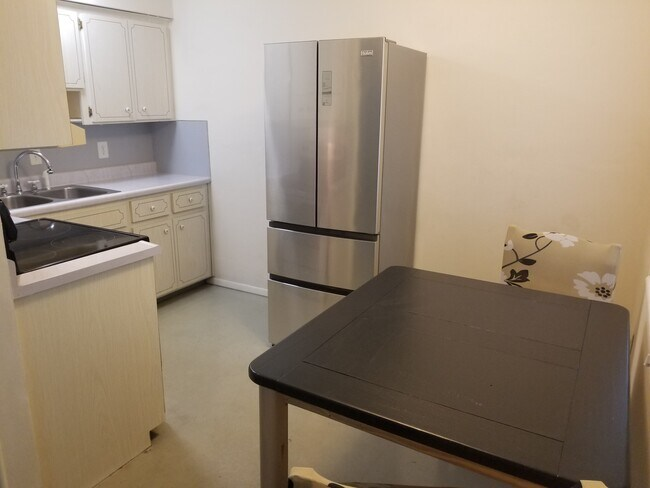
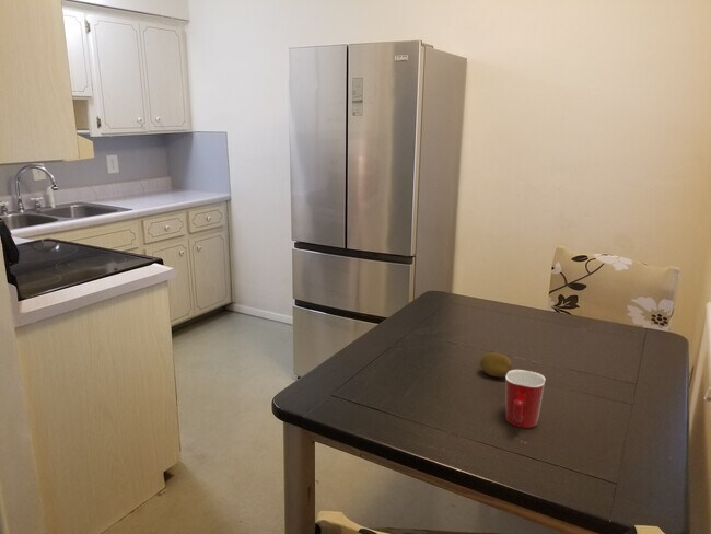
+ fruit [479,351,512,379]
+ mug [504,369,547,429]
